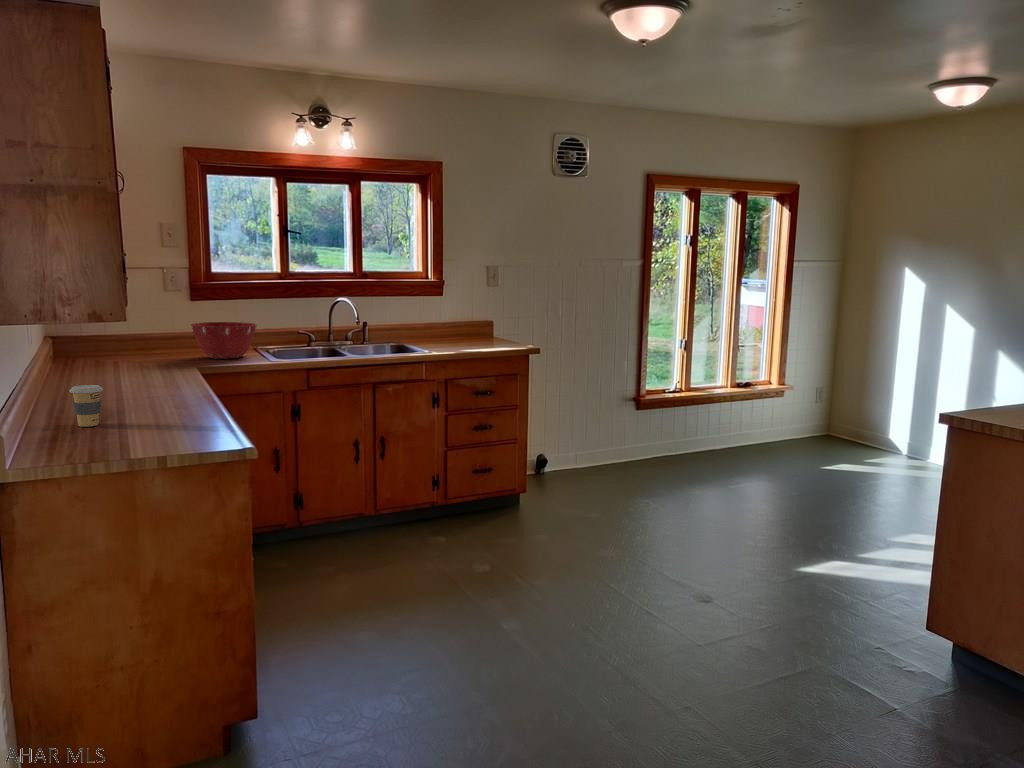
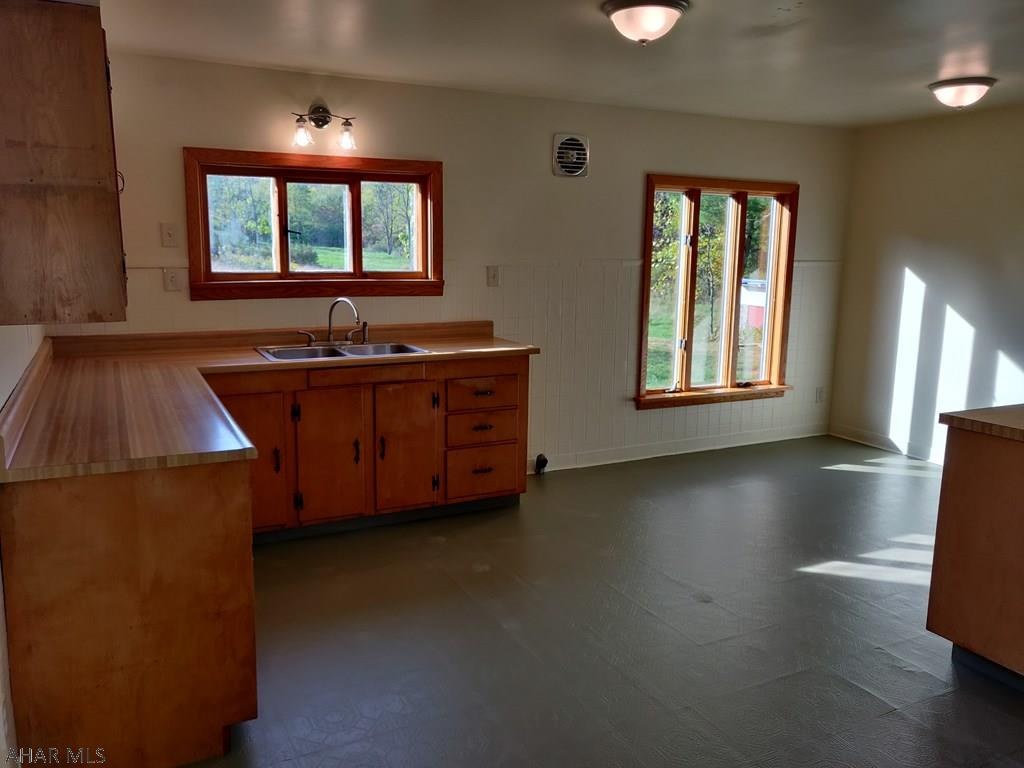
- coffee cup [68,384,104,428]
- mixing bowl [189,321,258,360]
